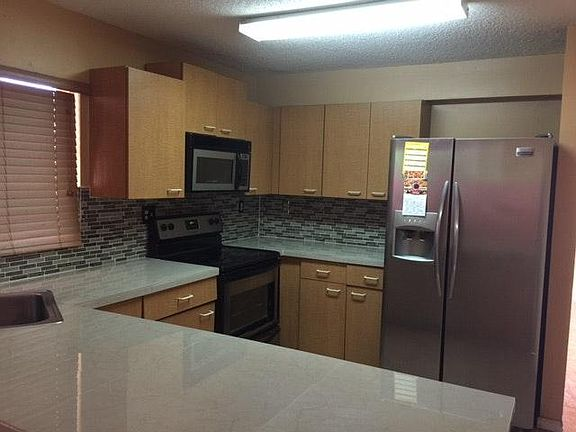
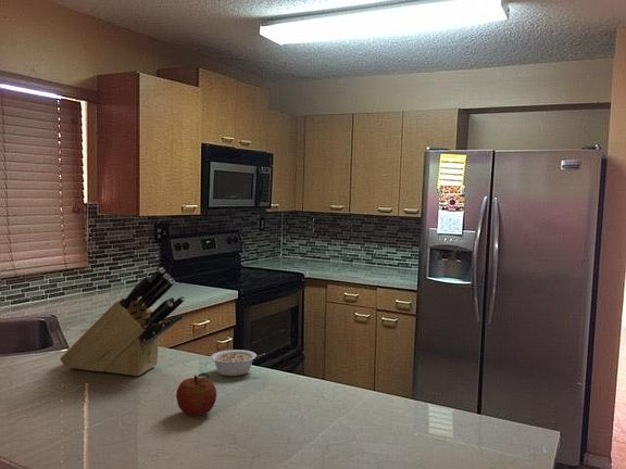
+ legume [210,348,265,377]
+ fruit [175,371,217,418]
+ knife block [59,266,186,377]
